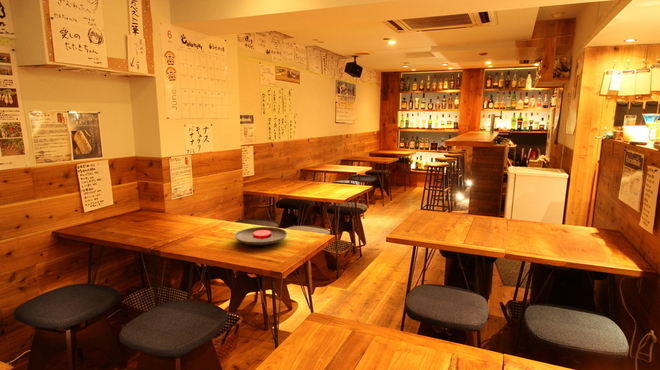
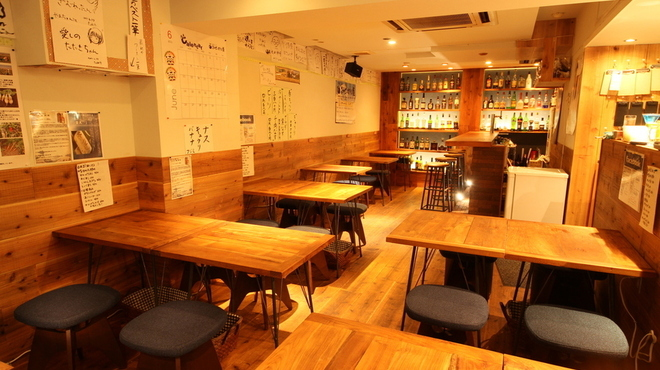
- plate [234,226,288,246]
